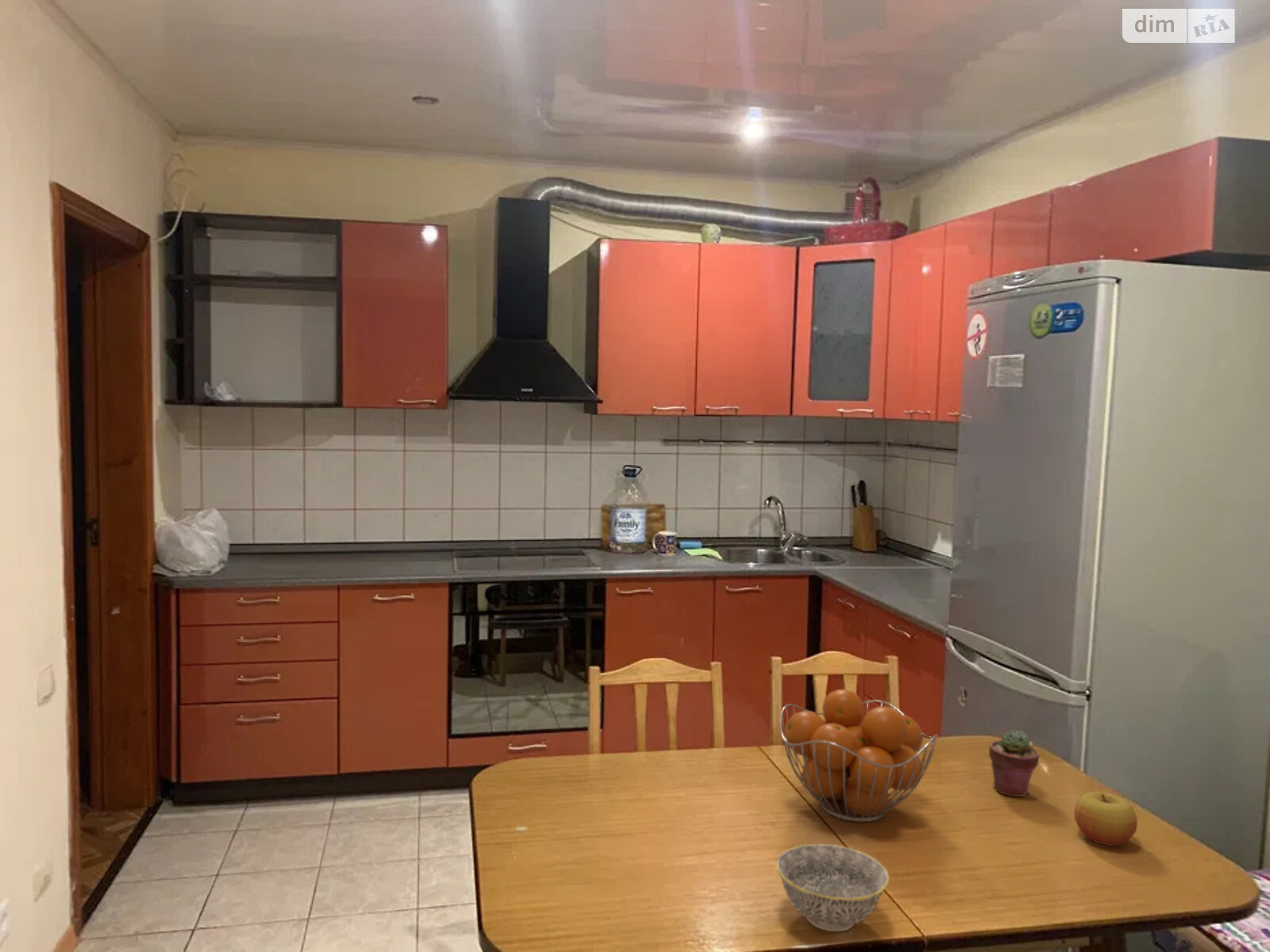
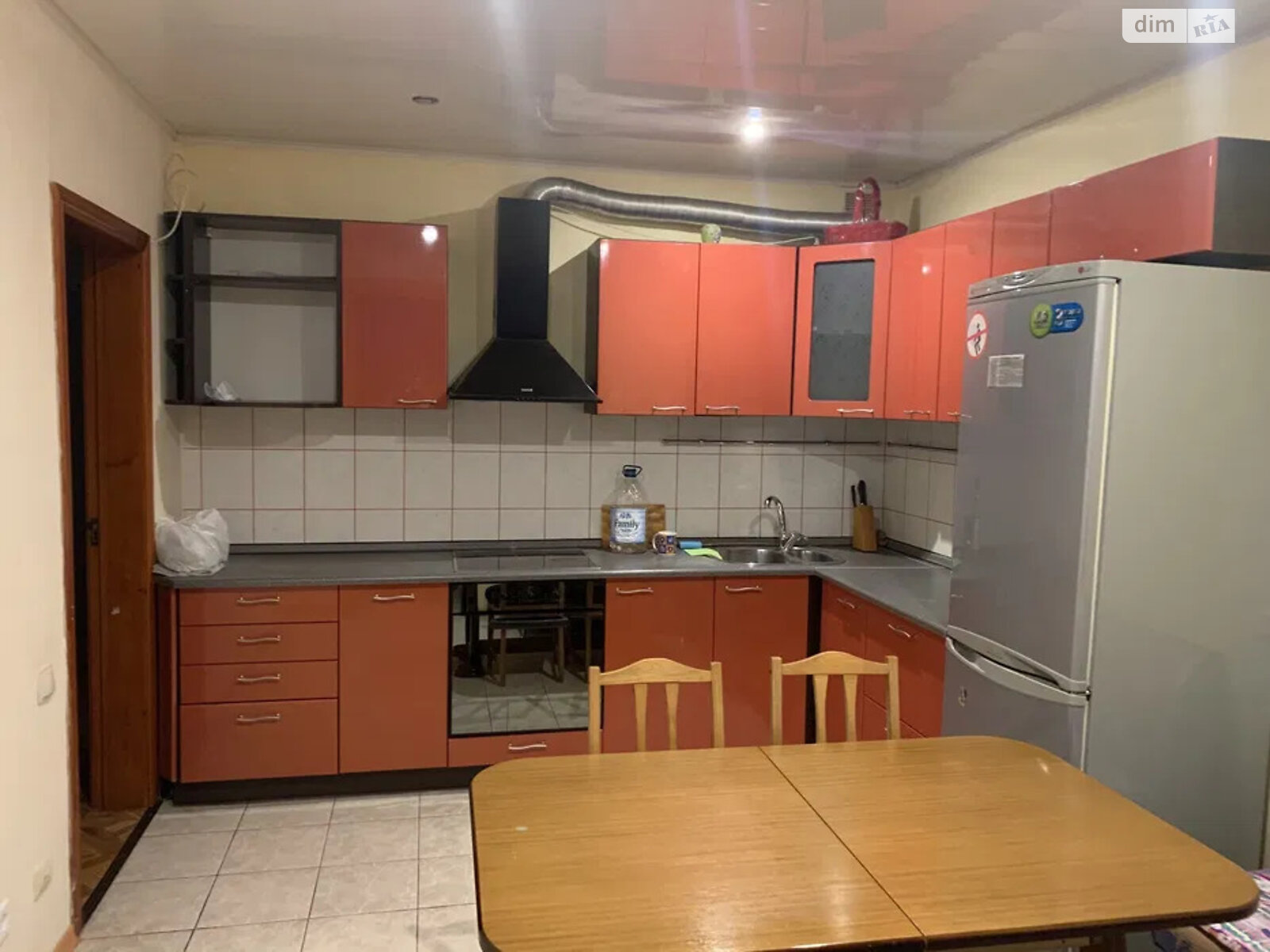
- fruit basket [779,689,938,823]
- bowl [775,843,890,932]
- potted succulent [988,729,1041,797]
- apple [1074,791,1138,846]
